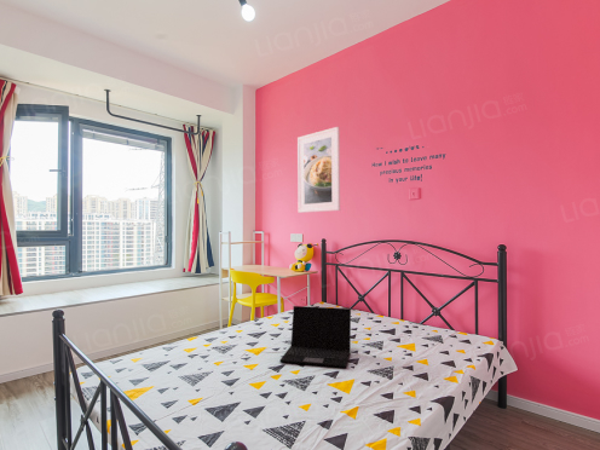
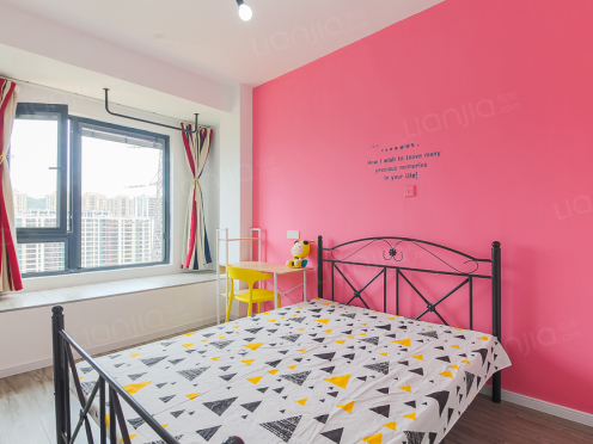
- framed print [296,126,341,214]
- laptop [278,305,352,369]
